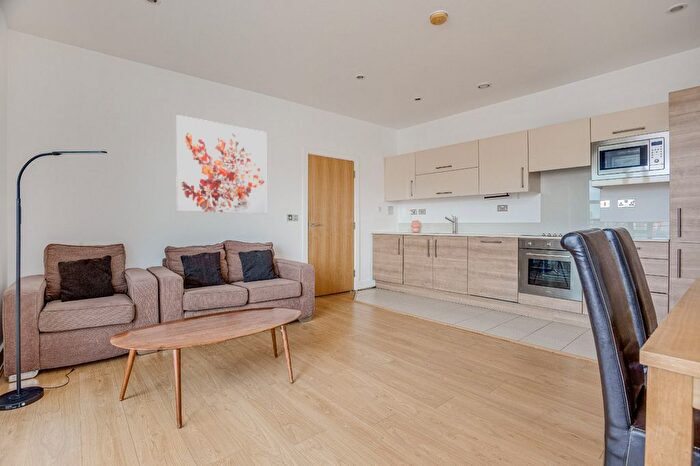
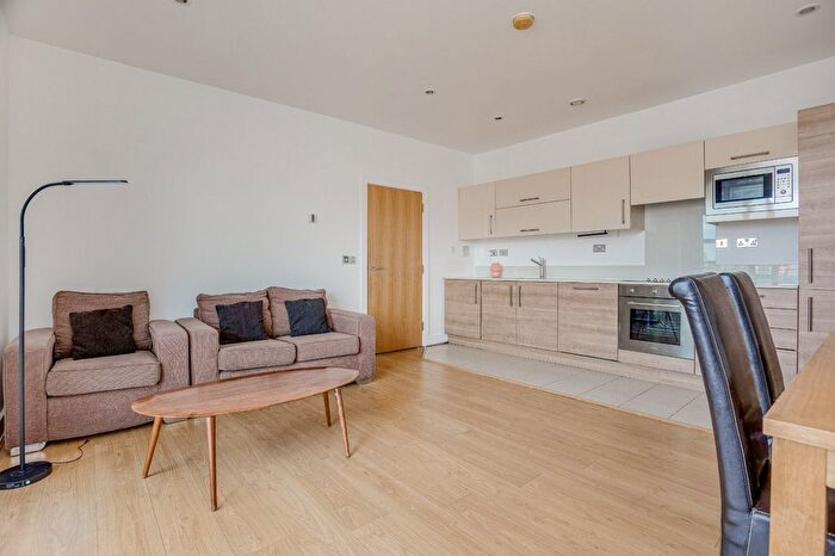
- wall art [175,114,267,215]
